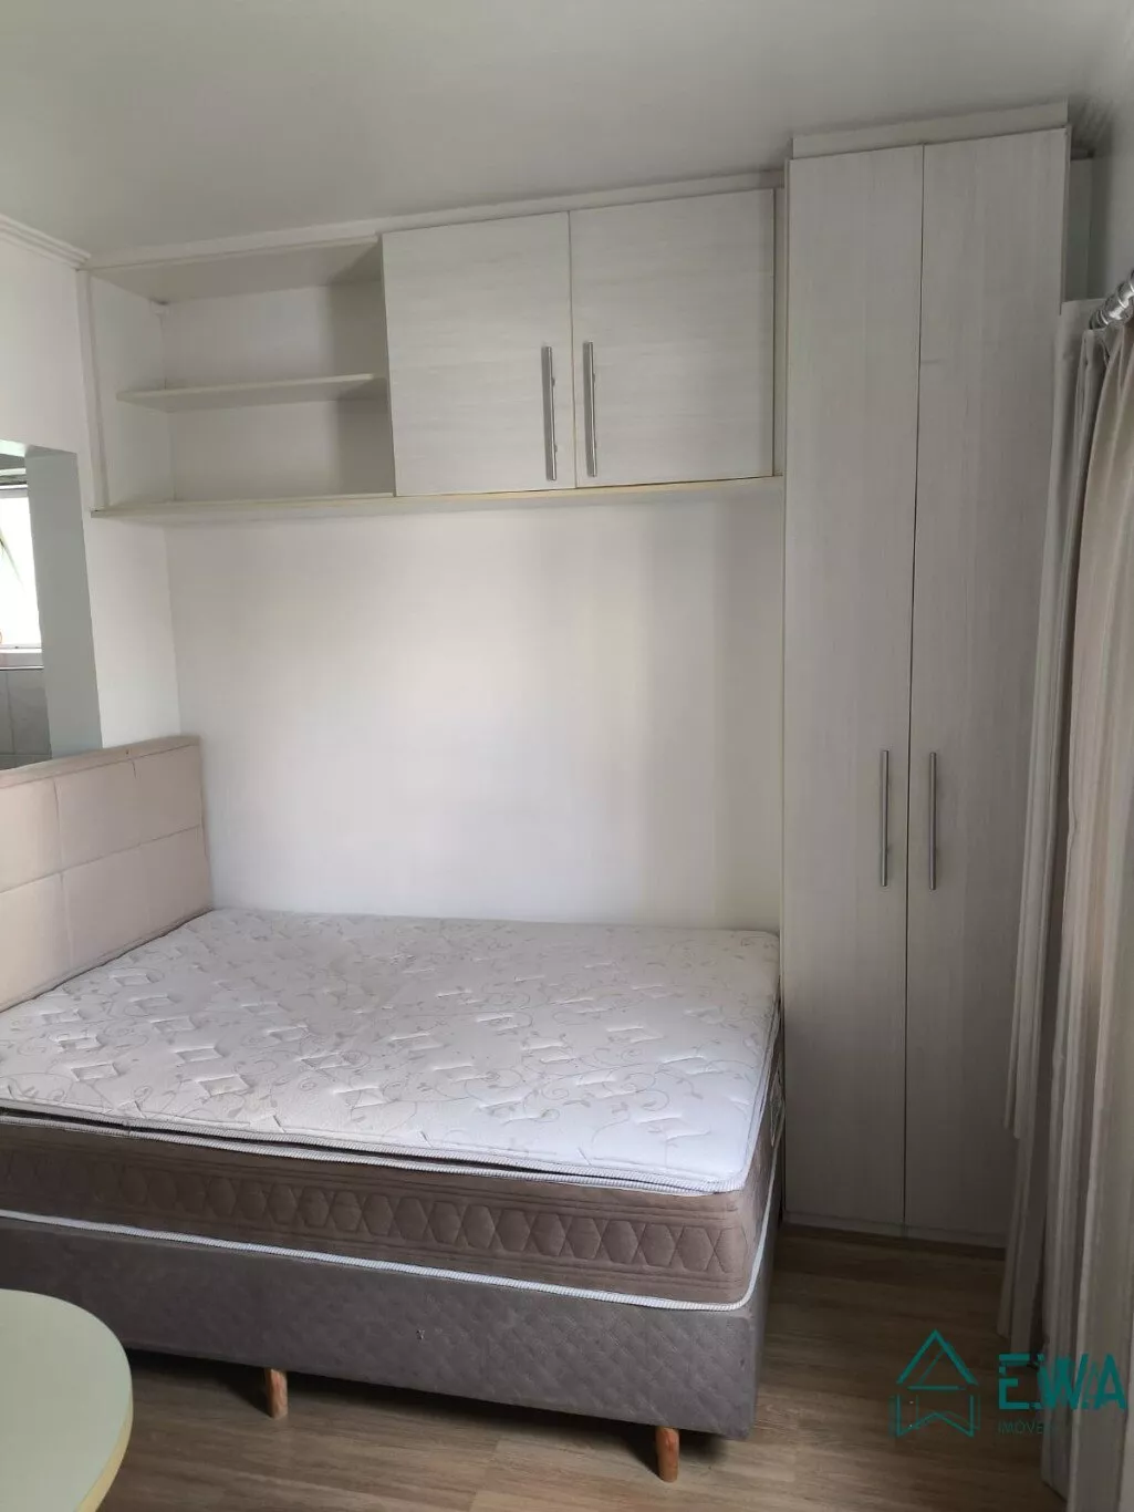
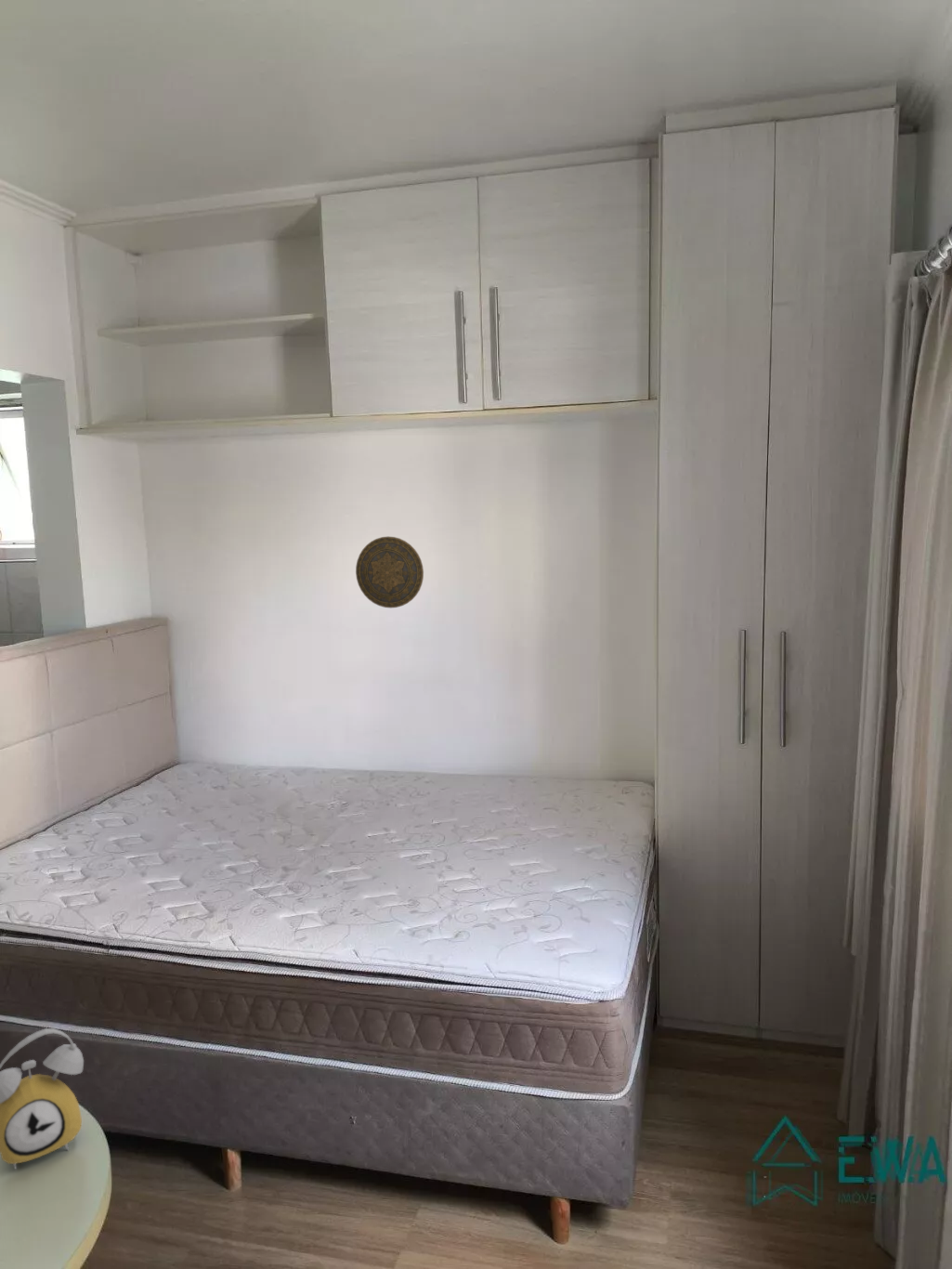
+ decorative plate [355,536,424,608]
+ alarm clock [0,1027,85,1171]
